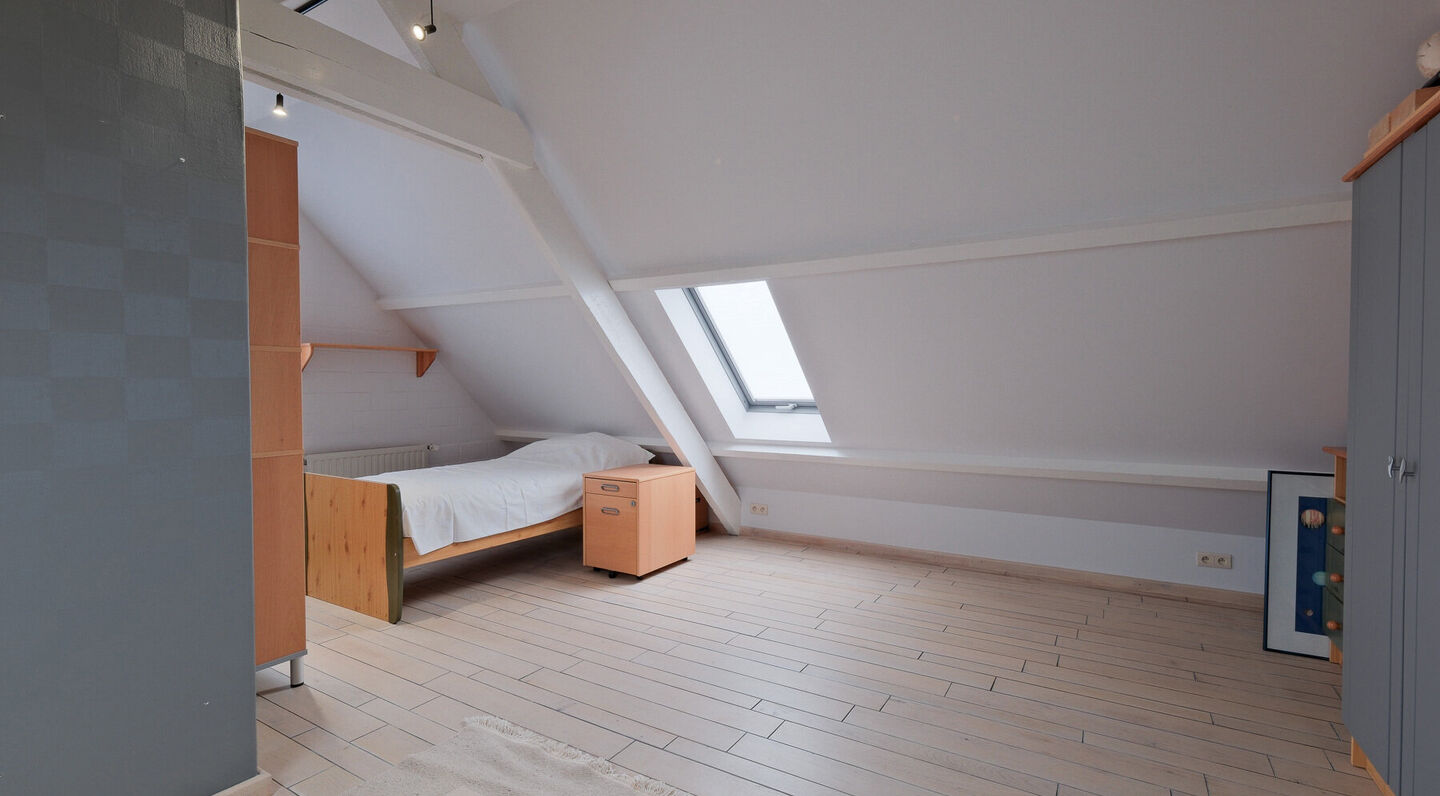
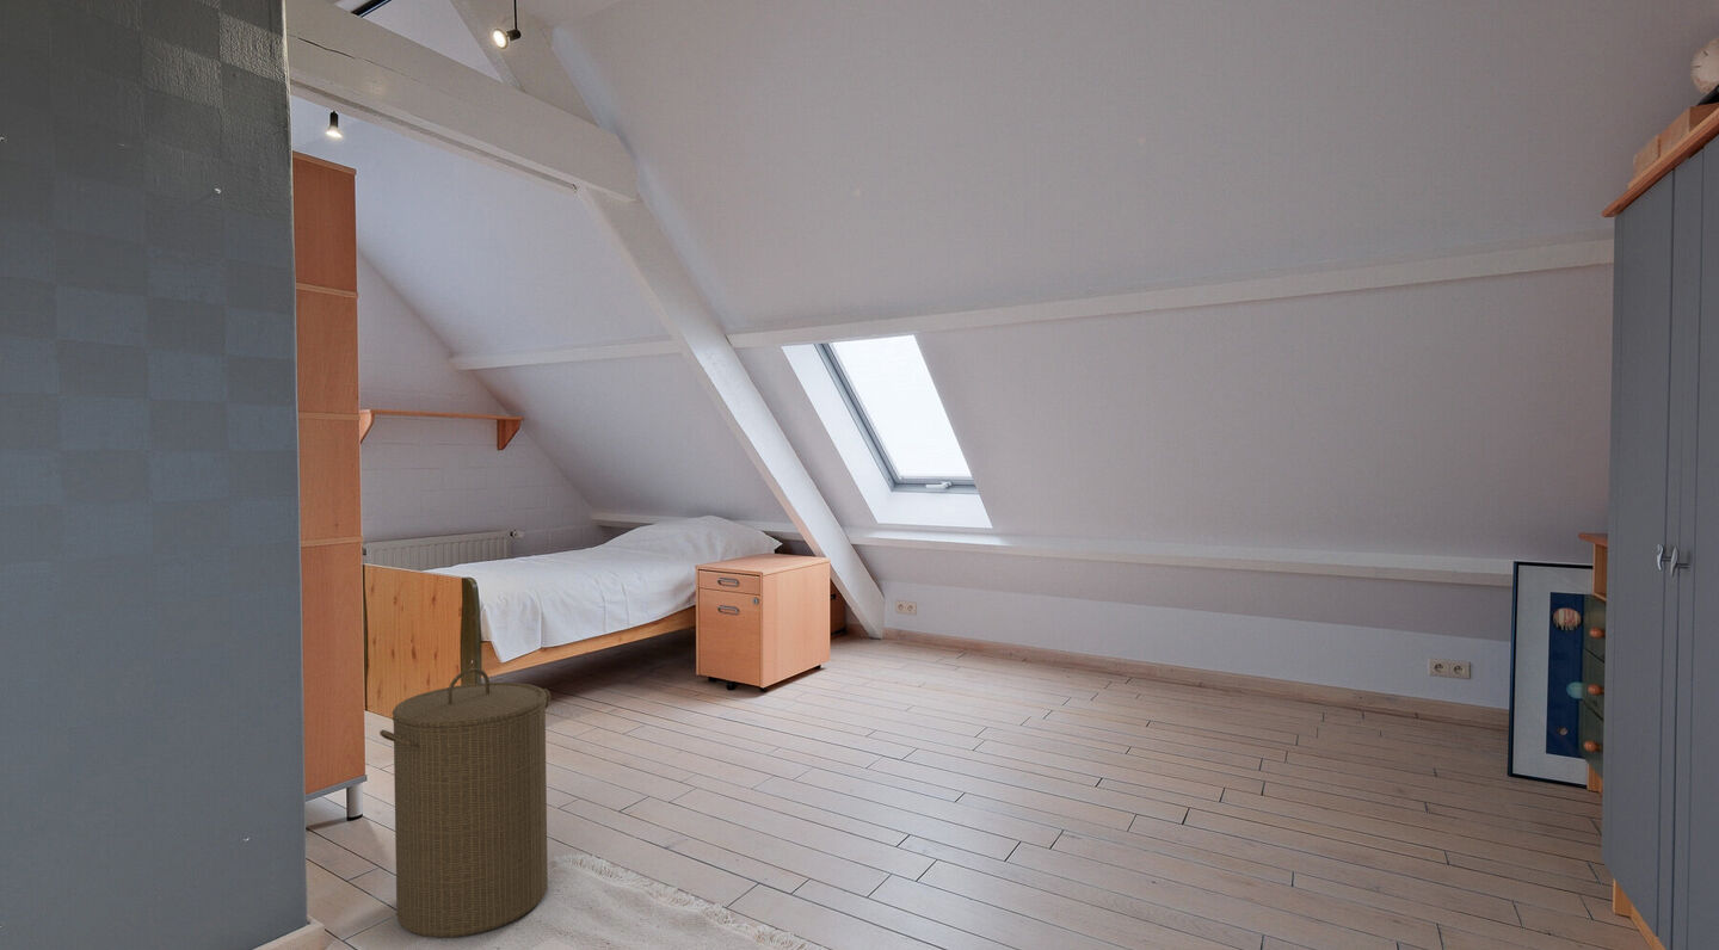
+ laundry hamper [378,667,552,939]
